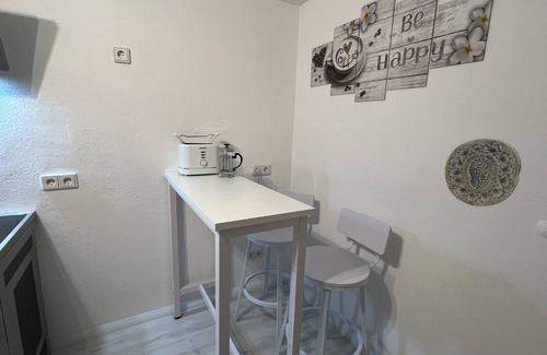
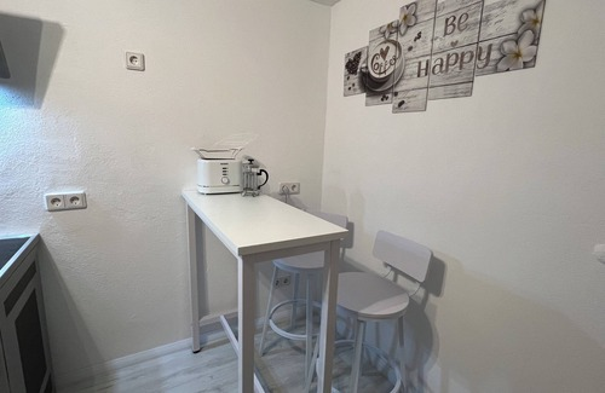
- decorative plate [444,138,523,208]
